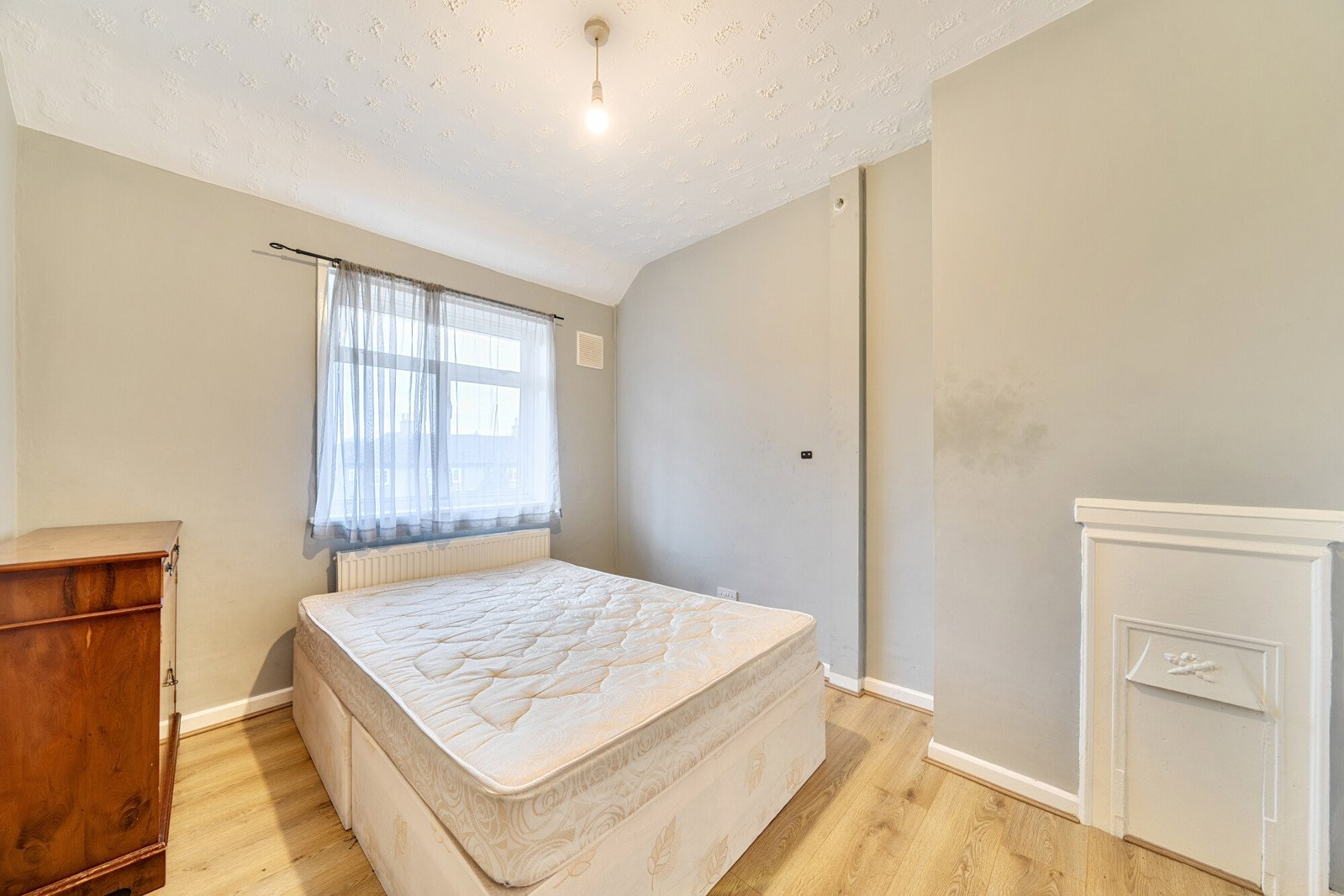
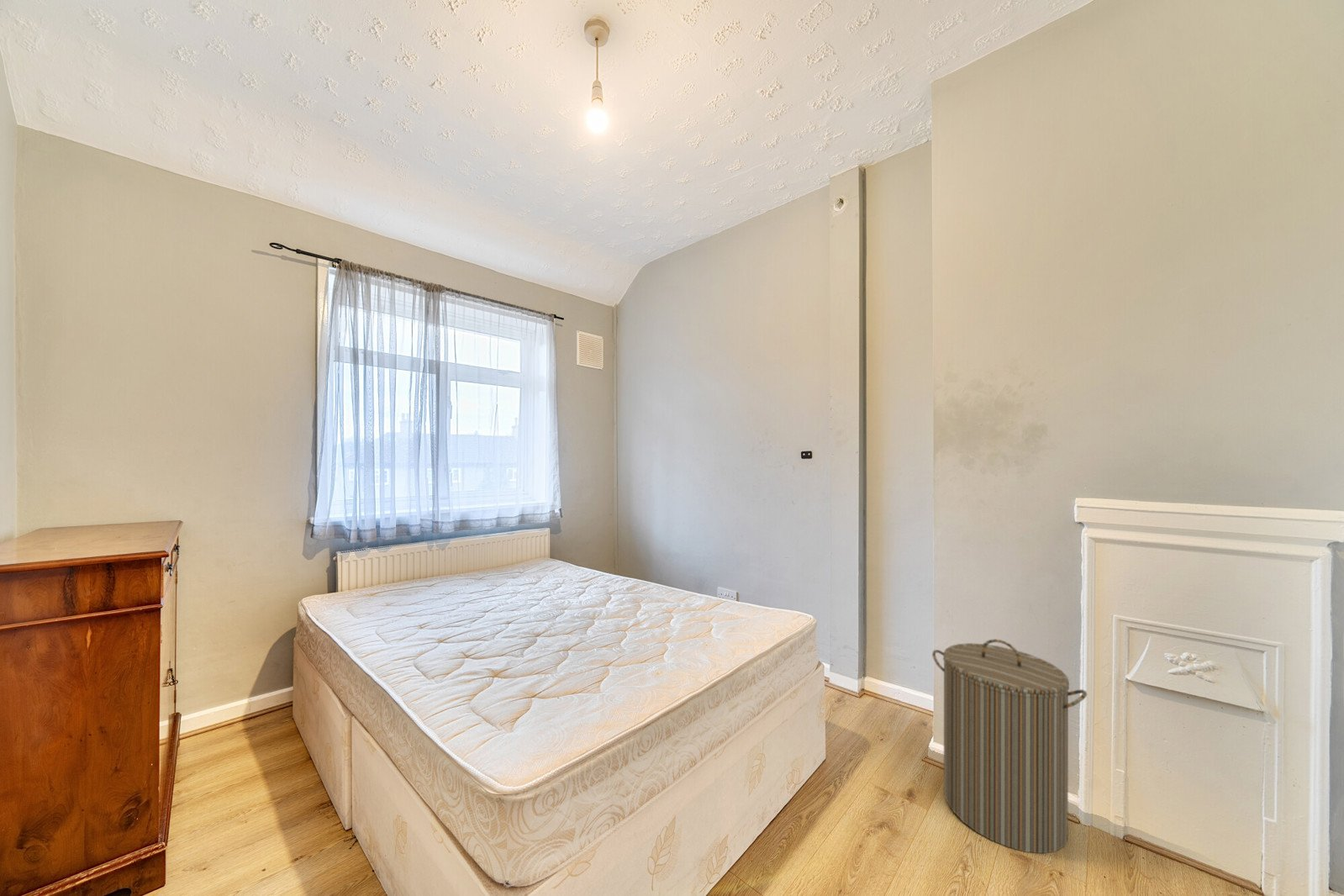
+ laundry hamper [931,639,1088,854]
